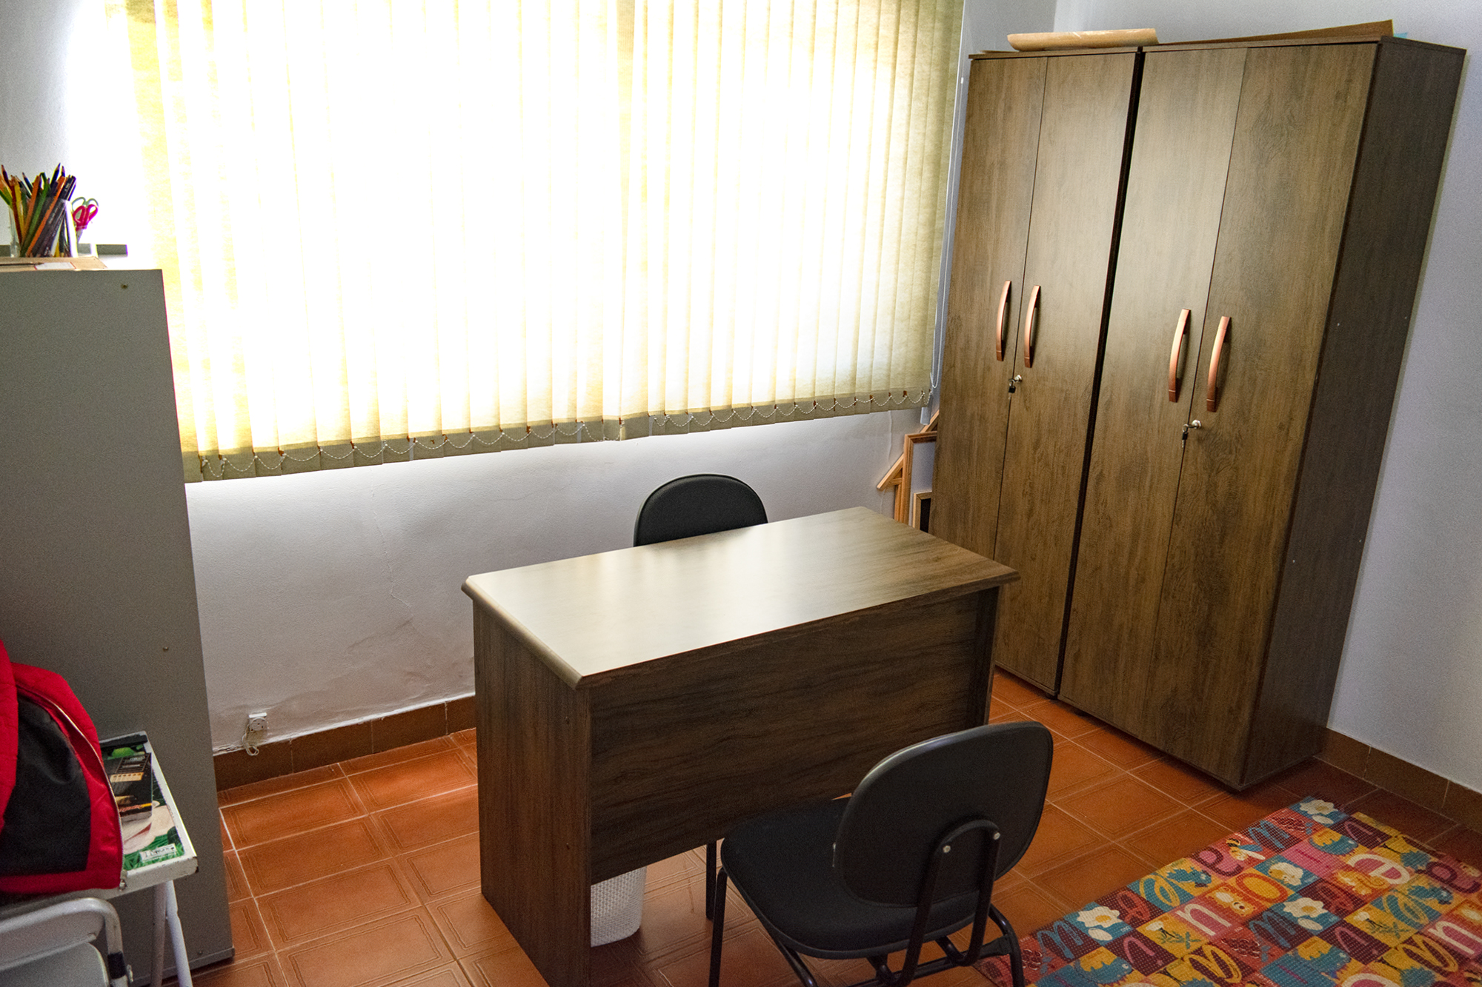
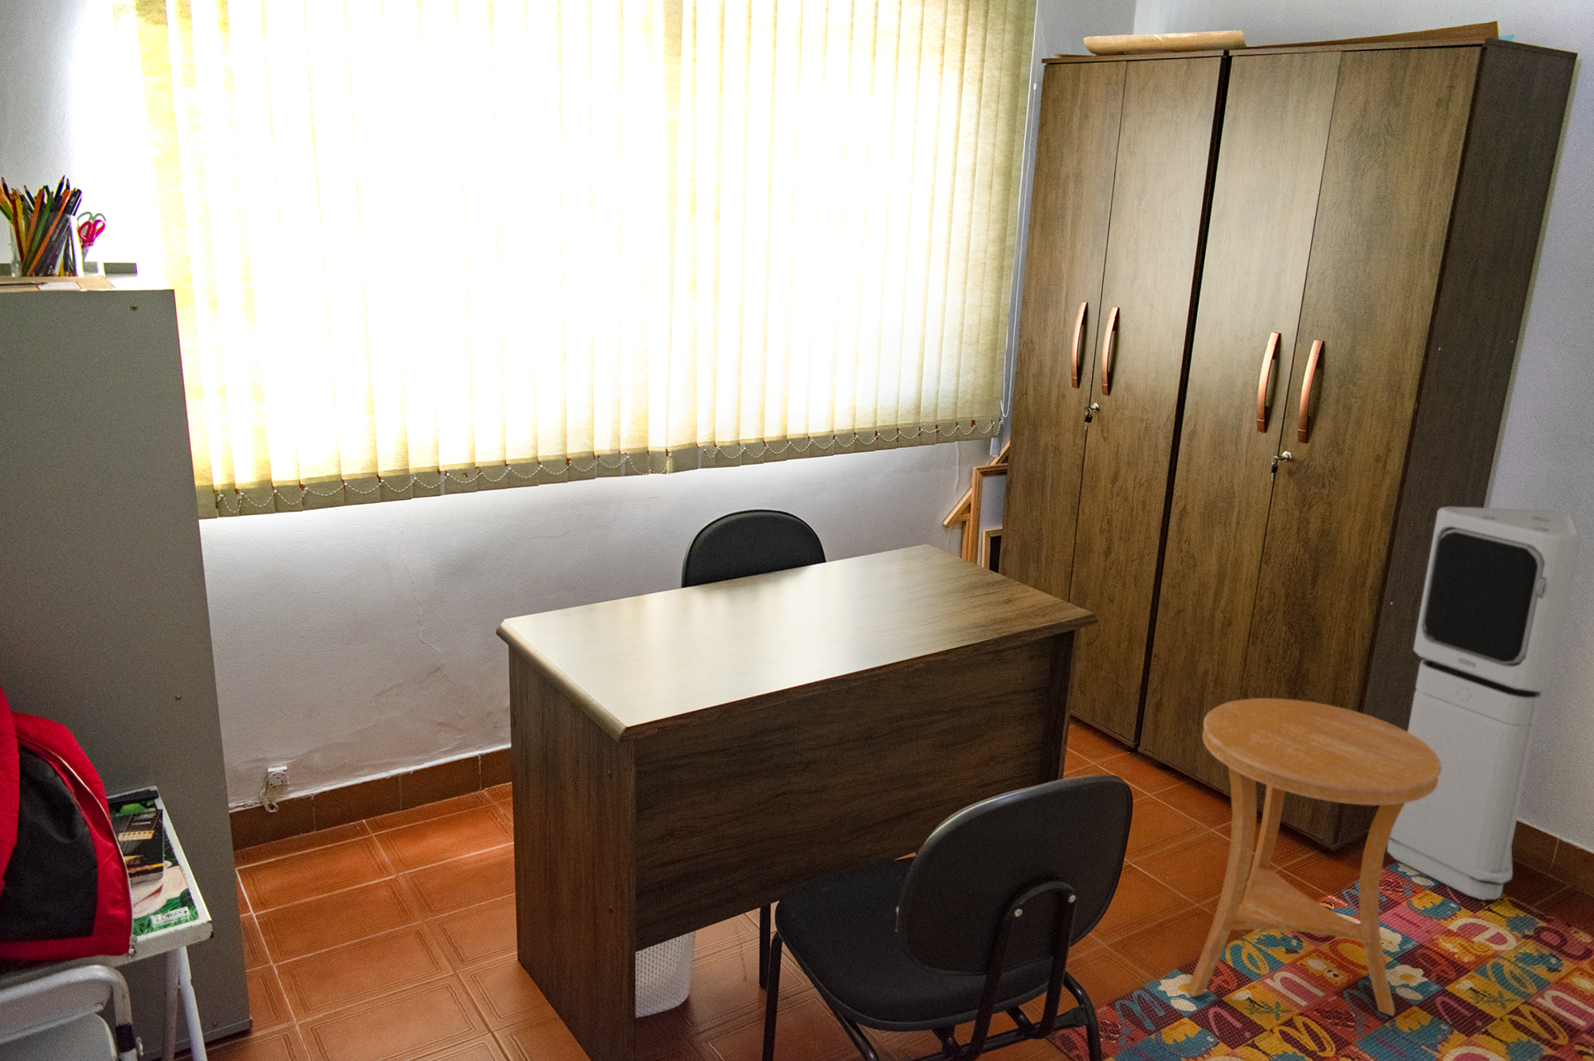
+ side table [1185,697,1442,1017]
+ air purifier [1385,506,1583,901]
